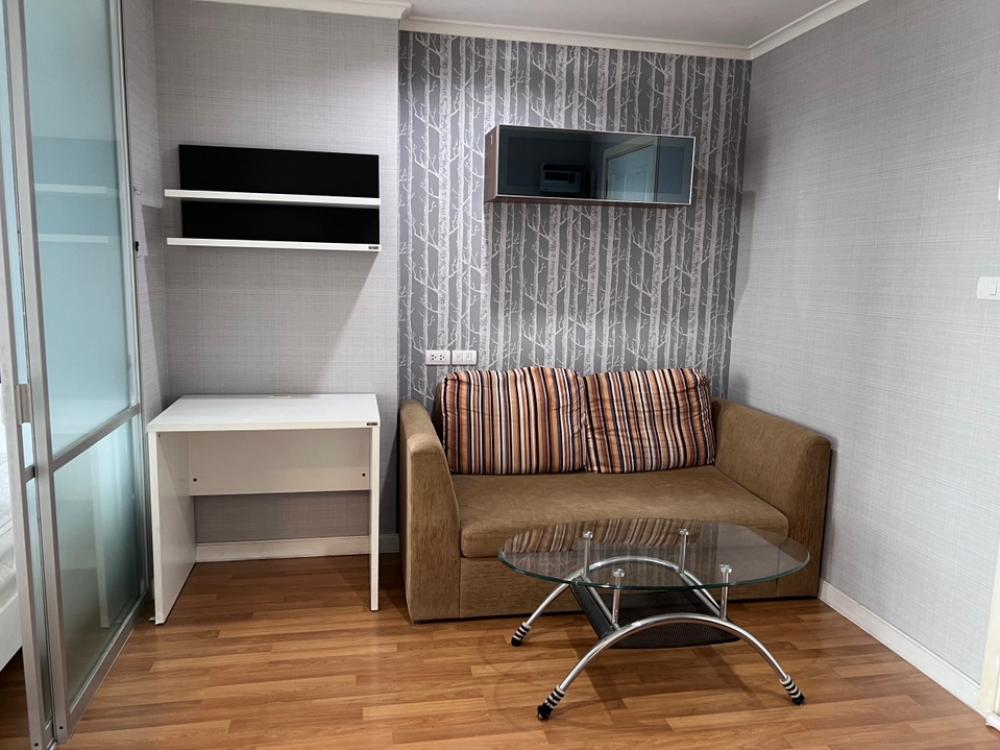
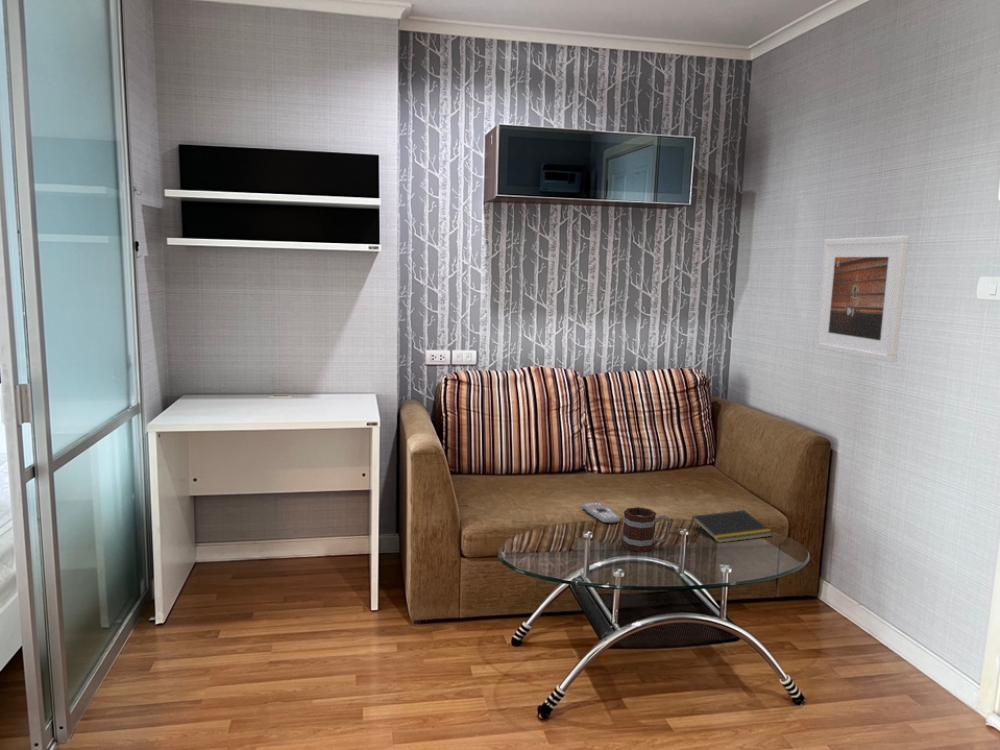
+ remote control [581,502,621,525]
+ mug [621,506,671,553]
+ notepad [689,509,774,544]
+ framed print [814,235,910,363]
